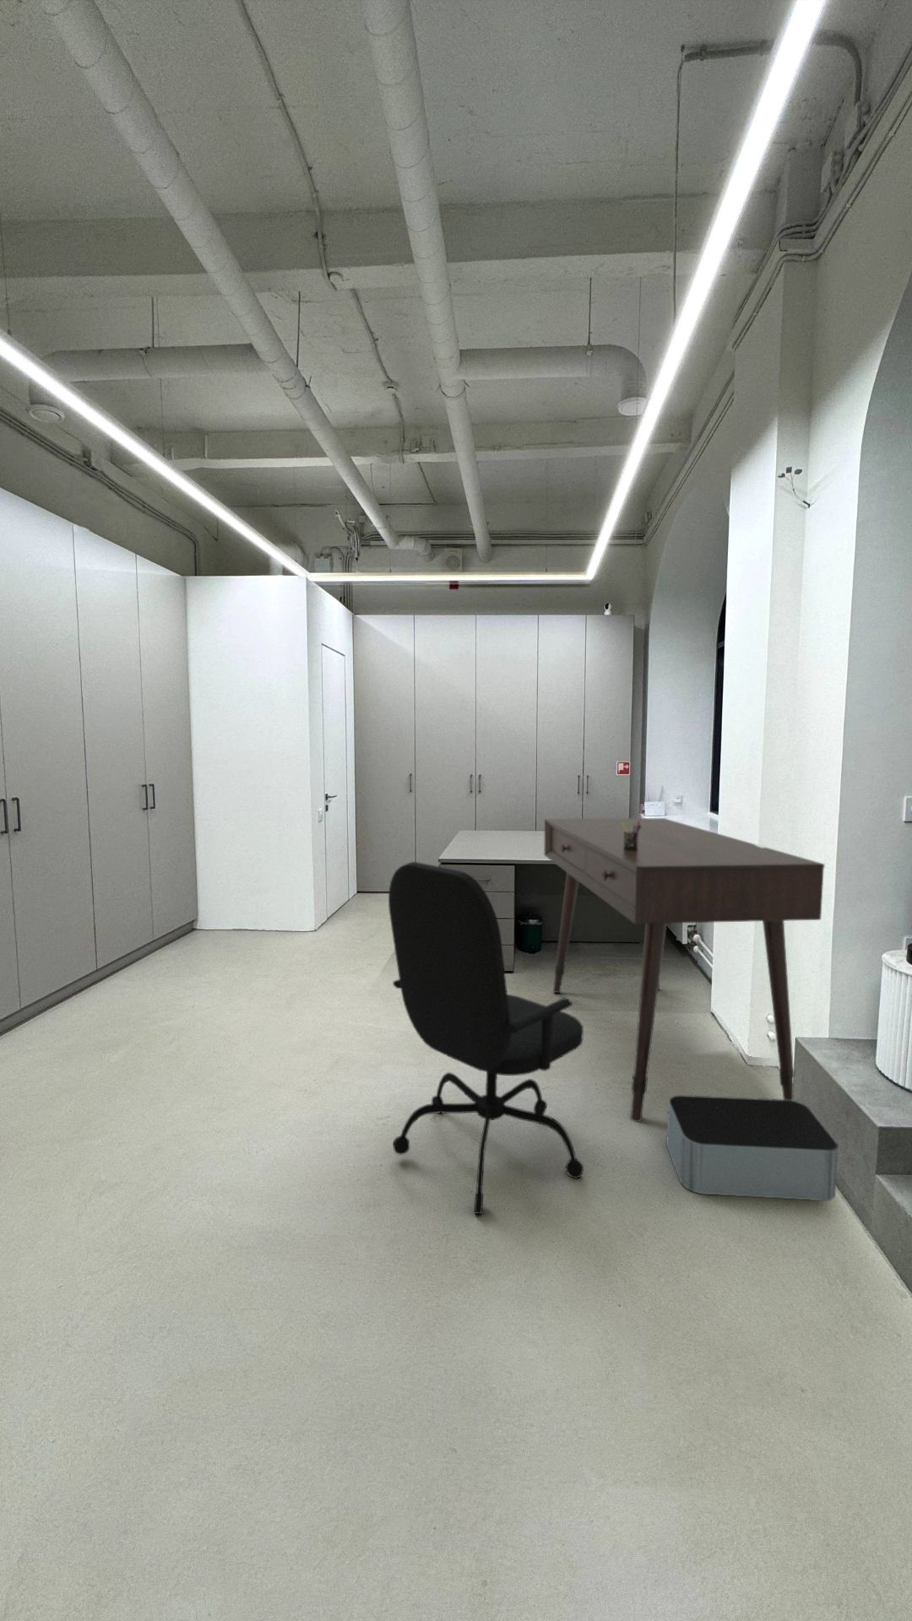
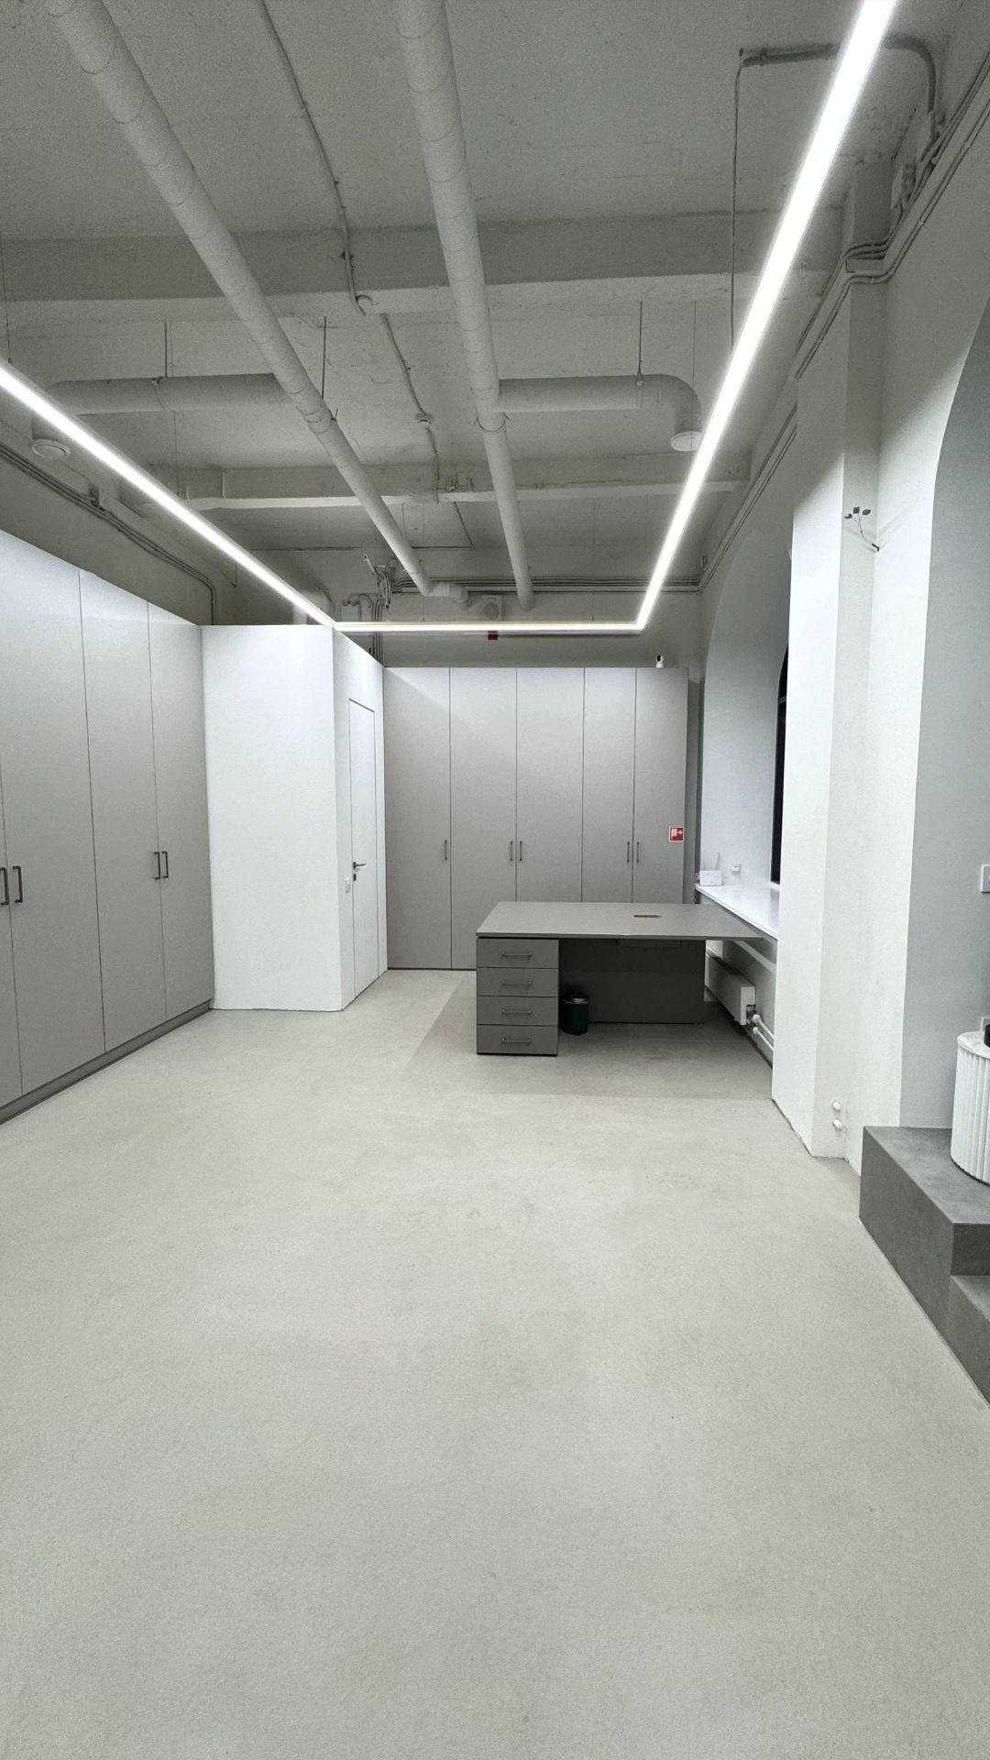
- office chair [388,861,585,1215]
- desk [543,817,825,1123]
- storage bin [666,1094,840,1201]
- pen holder [621,821,641,851]
